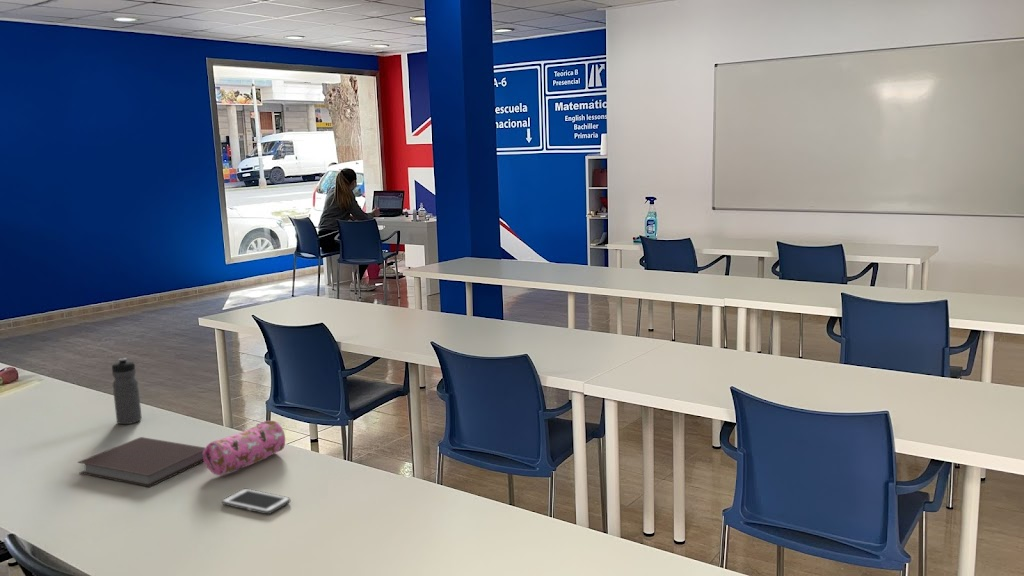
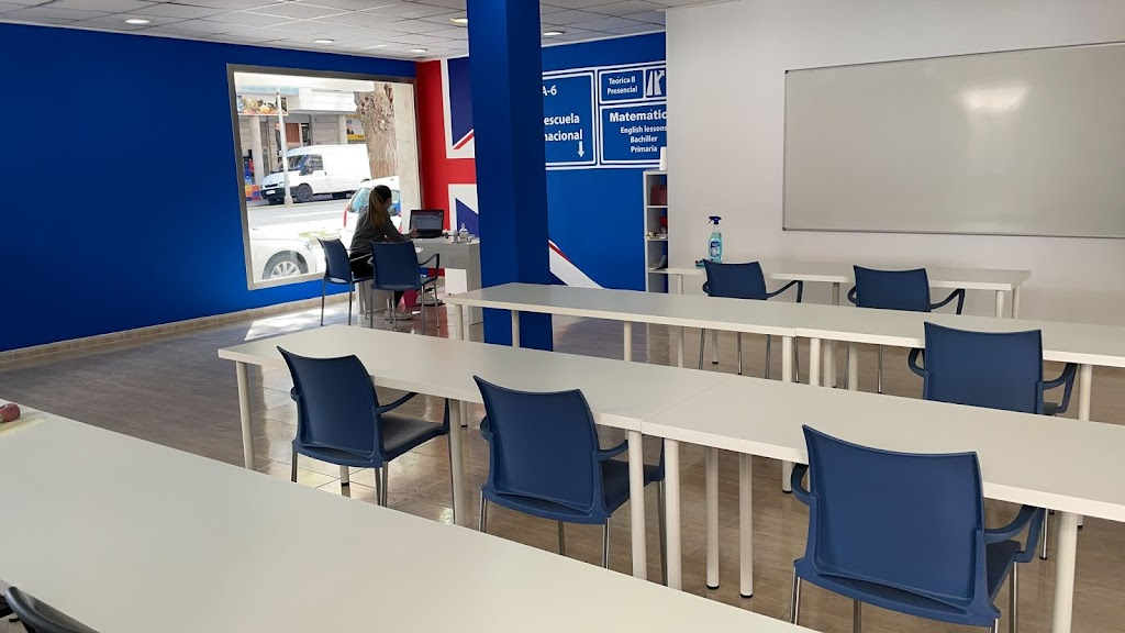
- notebook [77,436,206,488]
- pencil case [203,420,286,476]
- water bottle [111,357,143,425]
- cell phone [221,488,291,515]
